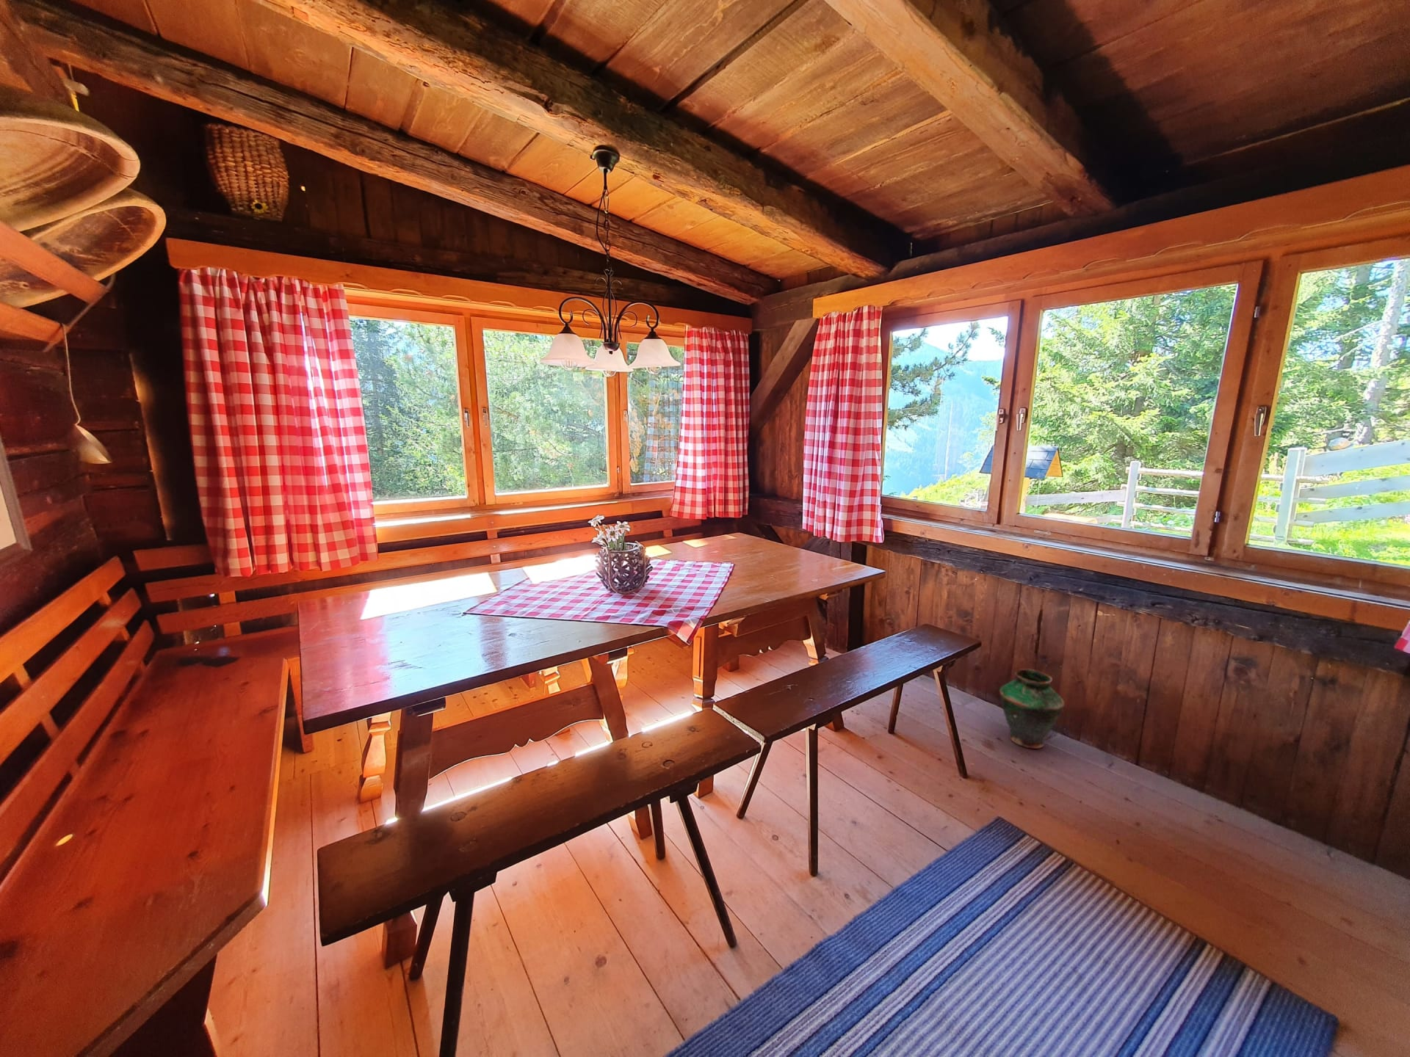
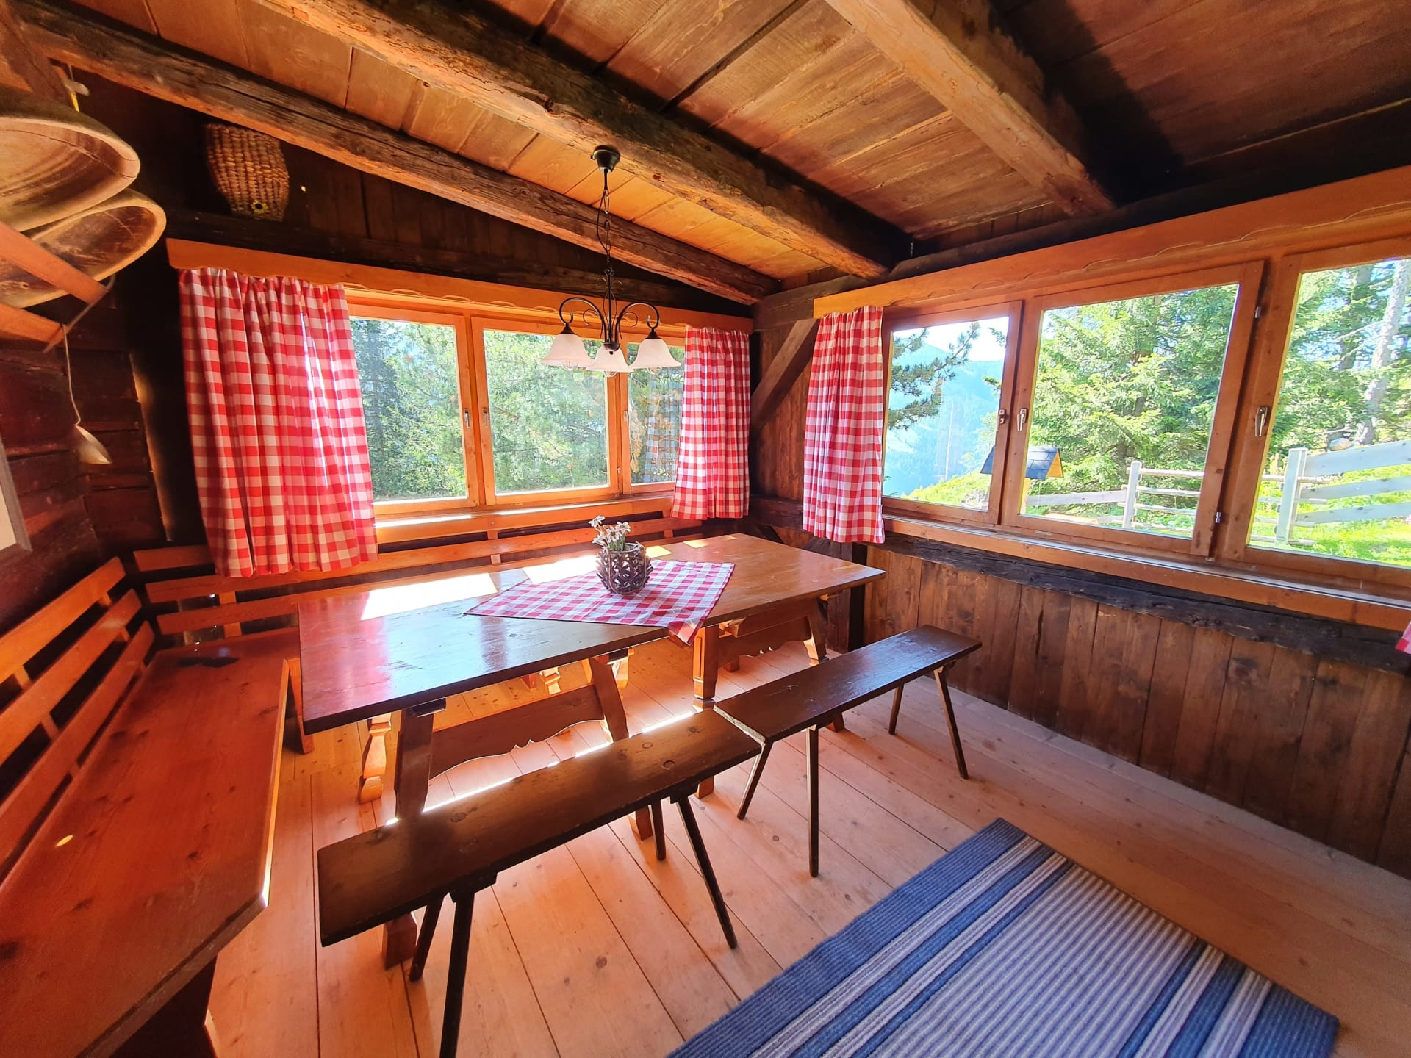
- vase [999,668,1065,749]
